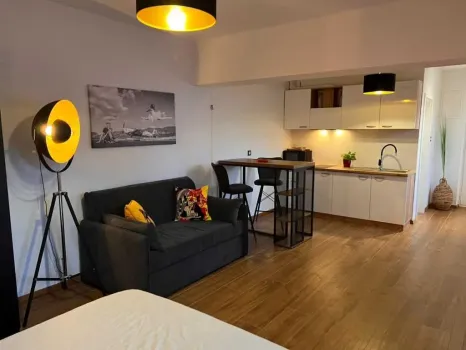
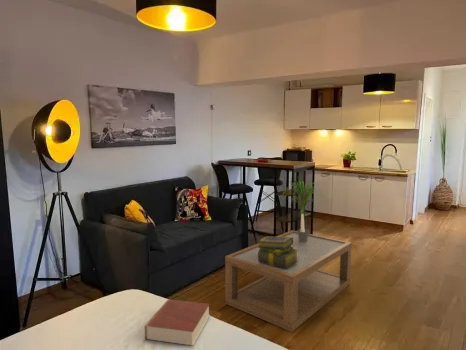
+ stack of books [257,235,298,268]
+ coffee table [224,229,353,333]
+ book [144,298,211,346]
+ potted plant [281,175,327,242]
